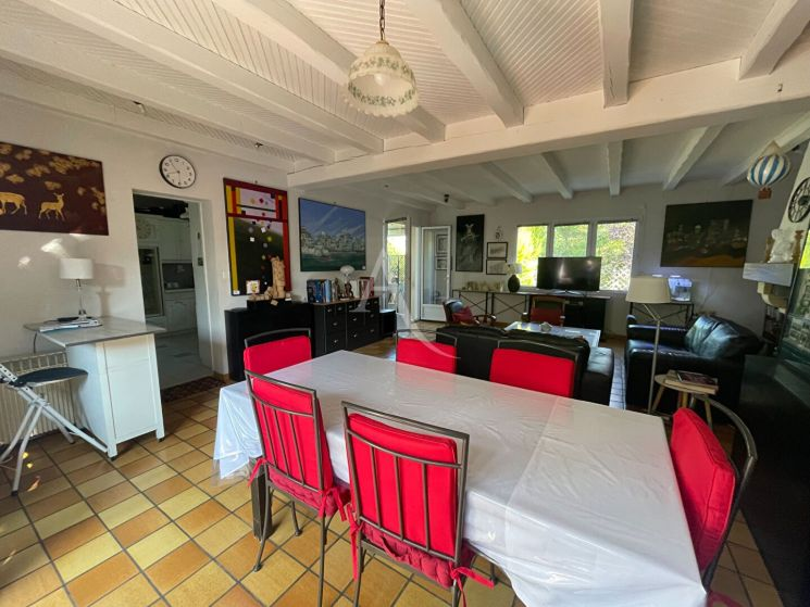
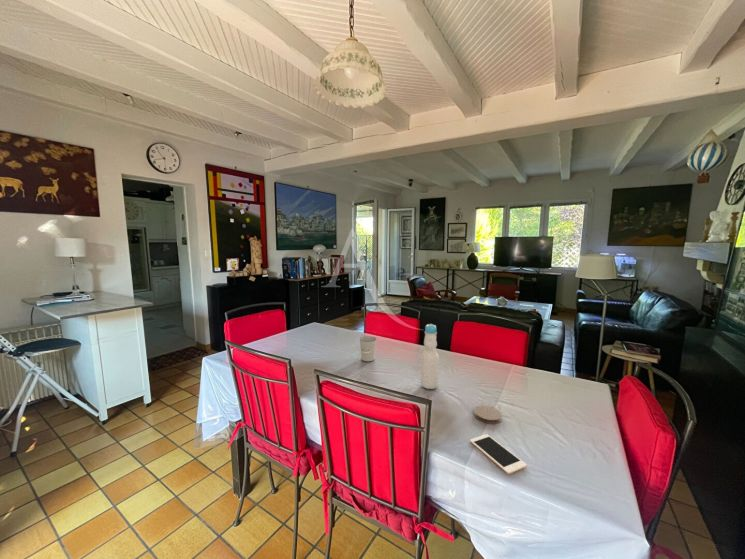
+ cup [359,335,377,363]
+ cell phone [469,433,528,475]
+ coaster [473,405,503,425]
+ bottle [420,323,440,390]
